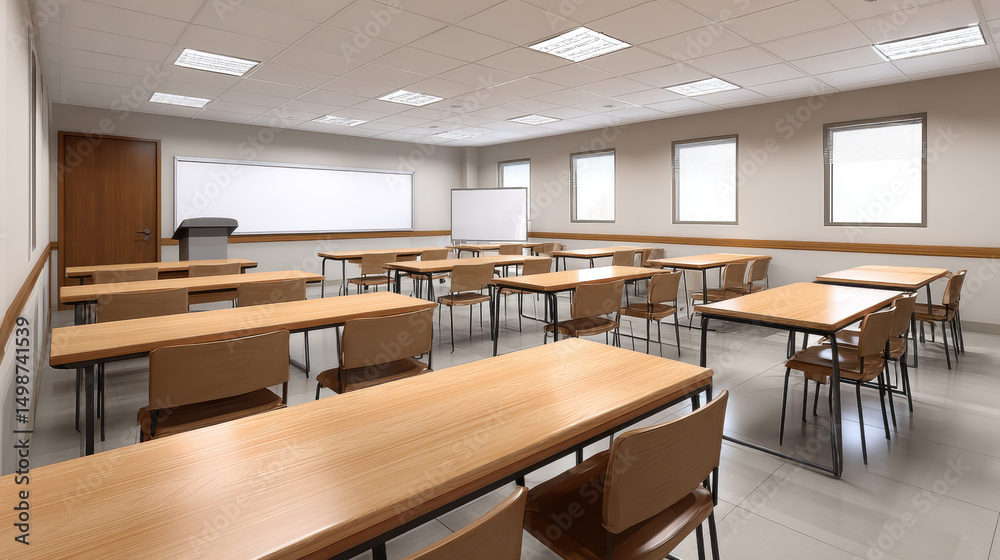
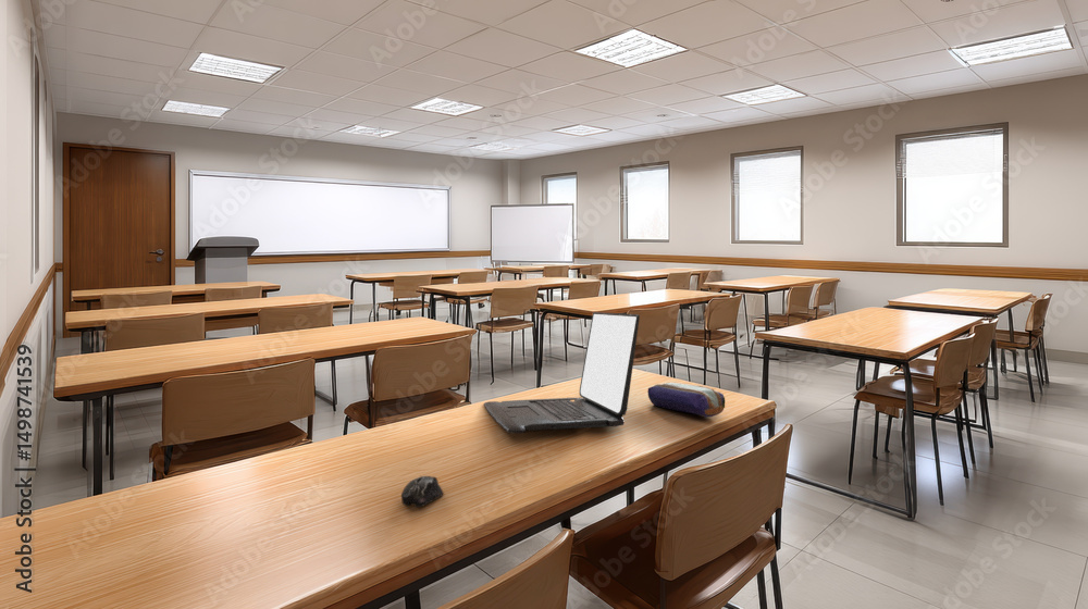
+ pencil case [647,382,726,418]
+ computer mouse [400,475,445,508]
+ laptop [483,311,641,434]
